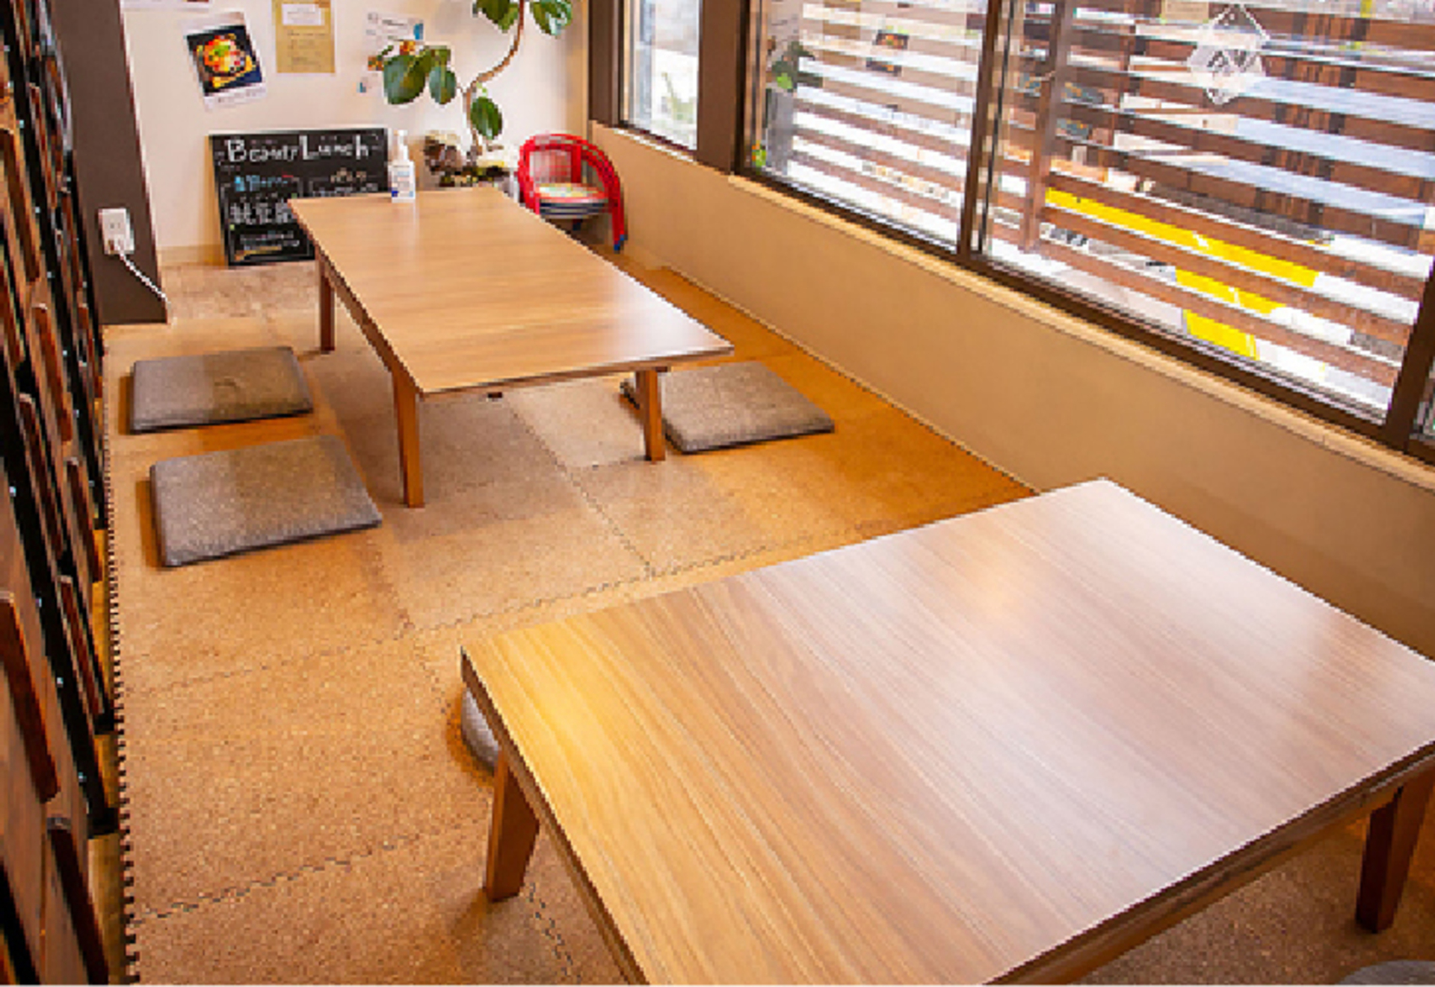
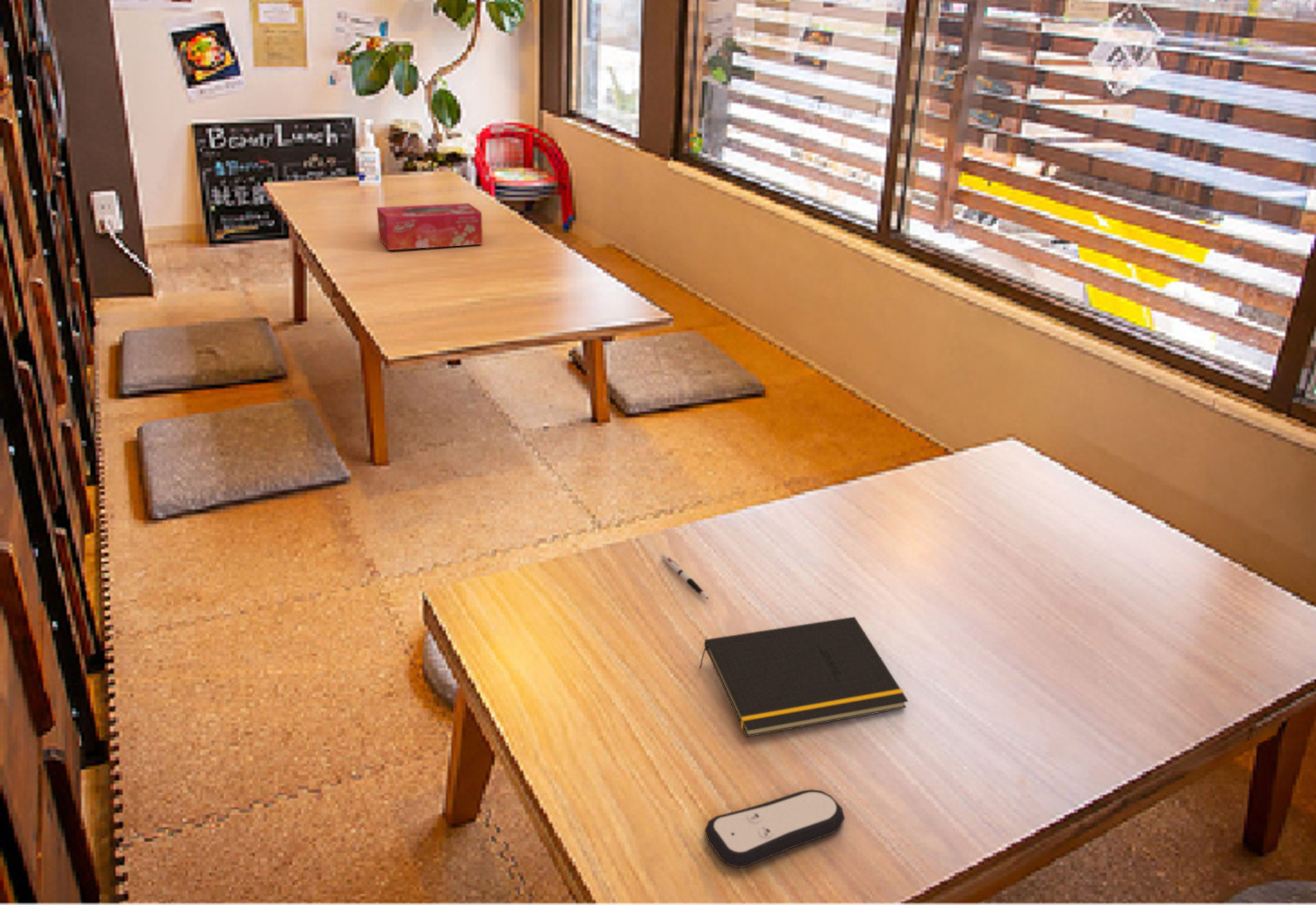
+ remote control [704,788,846,868]
+ notepad [698,616,909,738]
+ pen [661,553,709,601]
+ tissue box [376,202,483,251]
